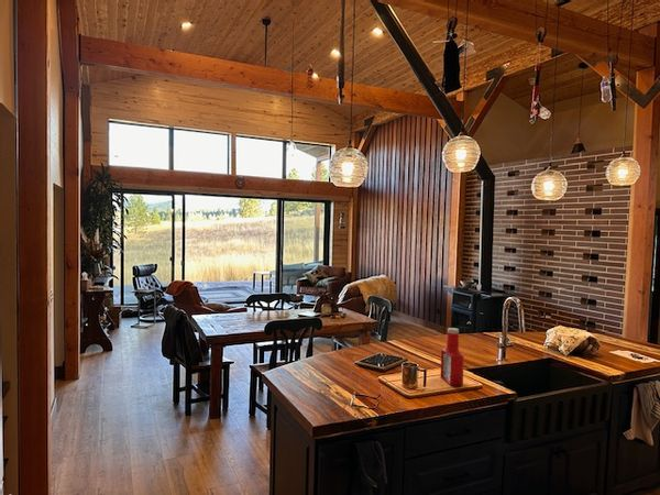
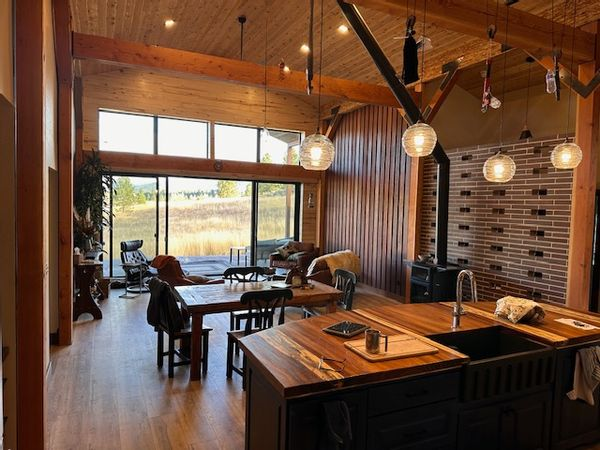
- soap bottle [440,327,465,387]
